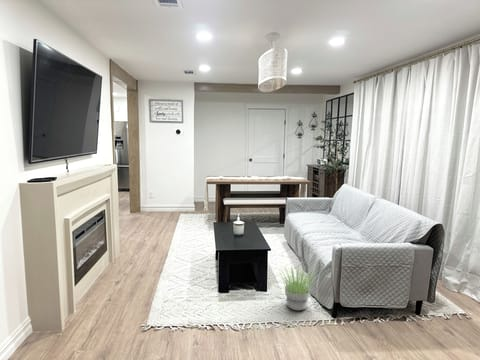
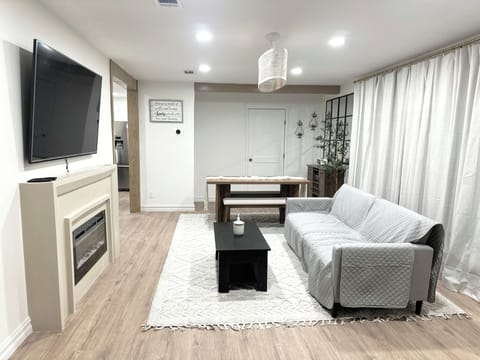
- potted plant [277,263,317,312]
